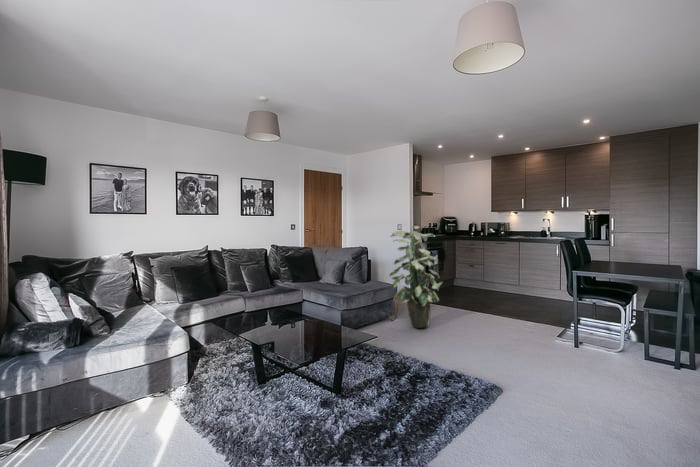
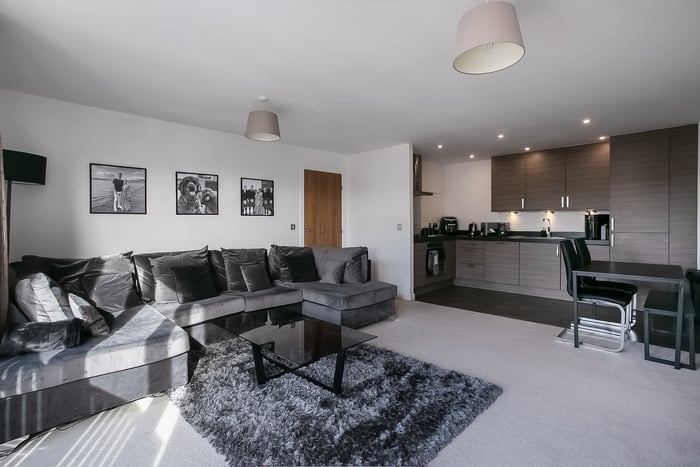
- indoor plant [388,225,444,329]
